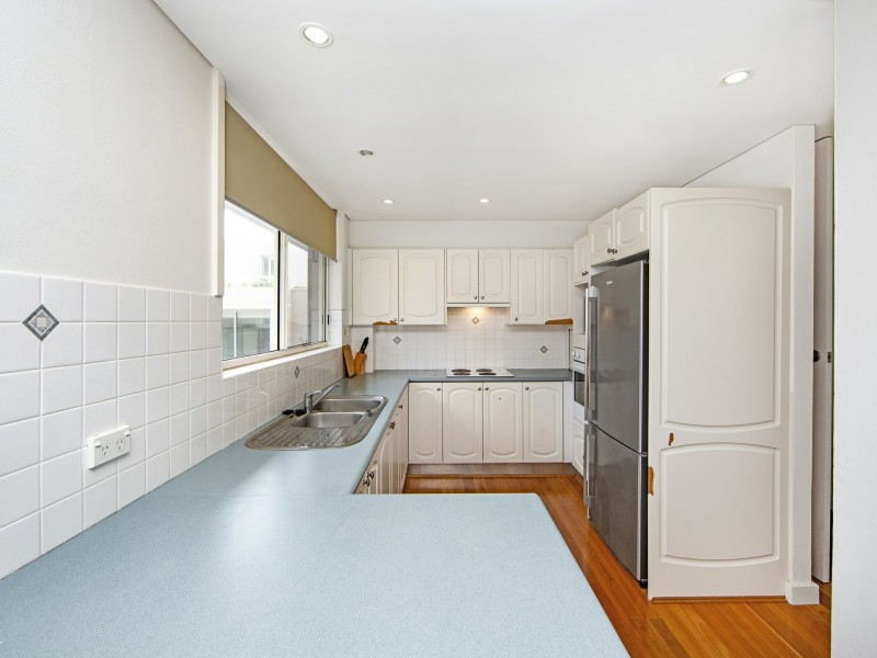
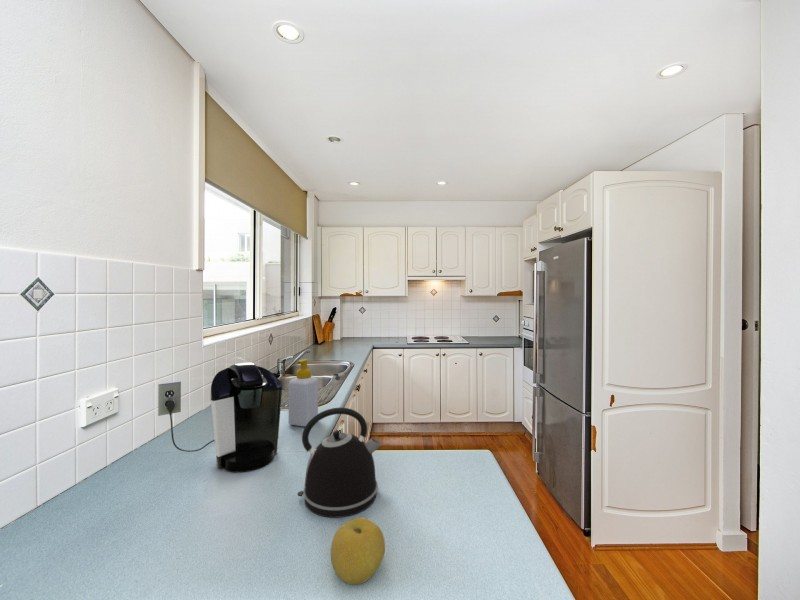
+ fruit [330,517,386,586]
+ kettle [297,407,383,519]
+ soap bottle [288,358,319,428]
+ coffee maker [157,361,283,473]
